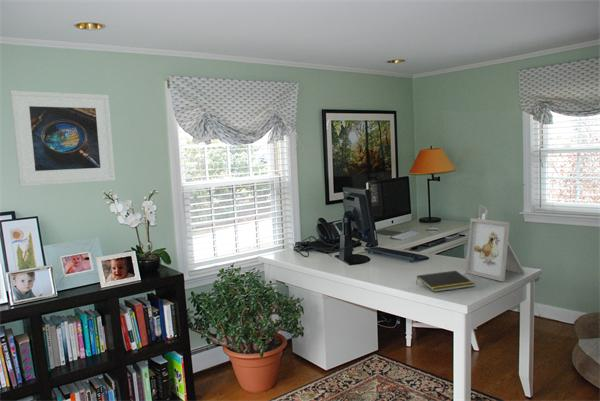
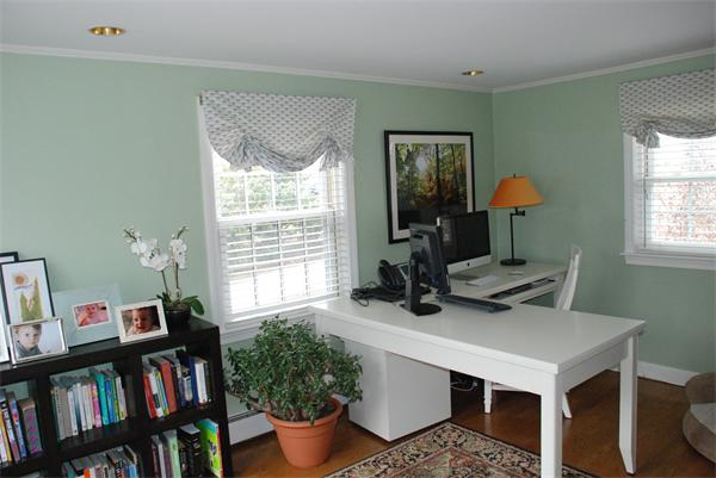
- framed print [10,90,116,188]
- notepad [415,270,476,293]
- picture frame [465,217,527,282]
